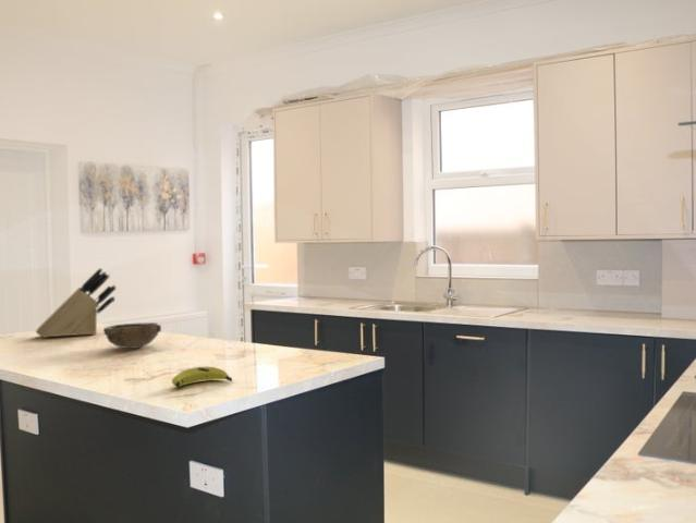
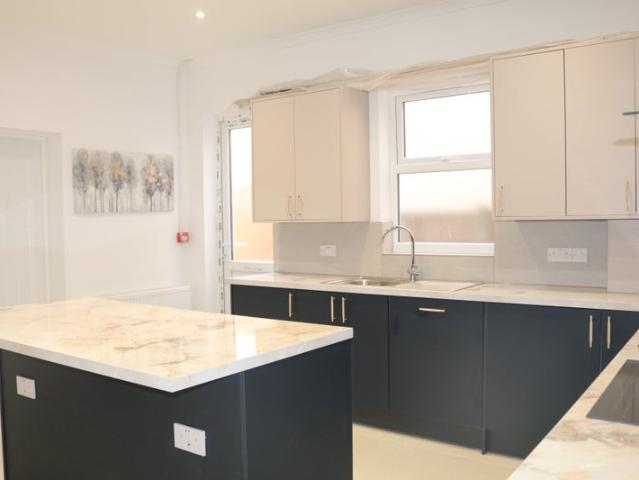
- knife block [35,267,118,339]
- bowl [102,321,162,350]
- banana [171,366,233,389]
